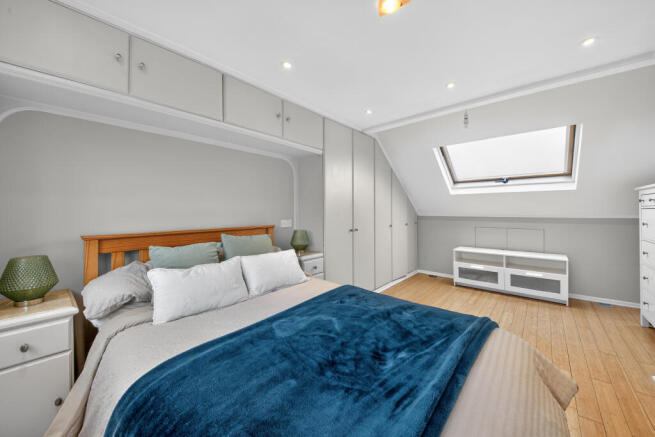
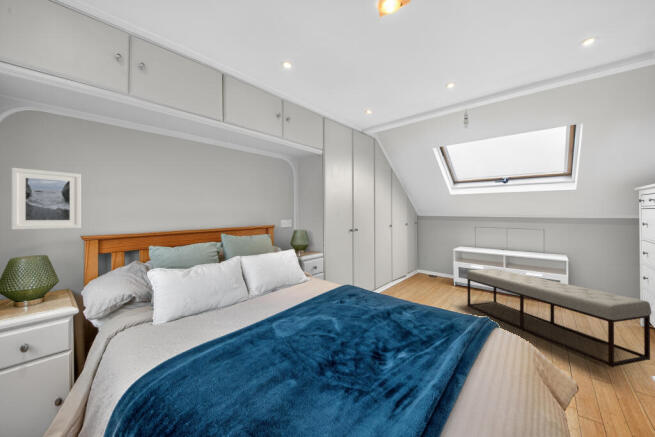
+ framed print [10,167,82,230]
+ bench [466,268,652,369]
